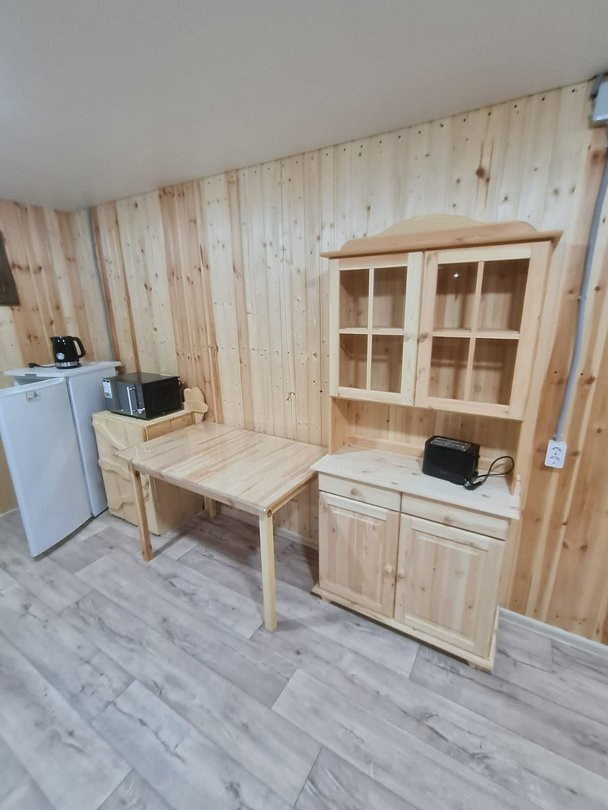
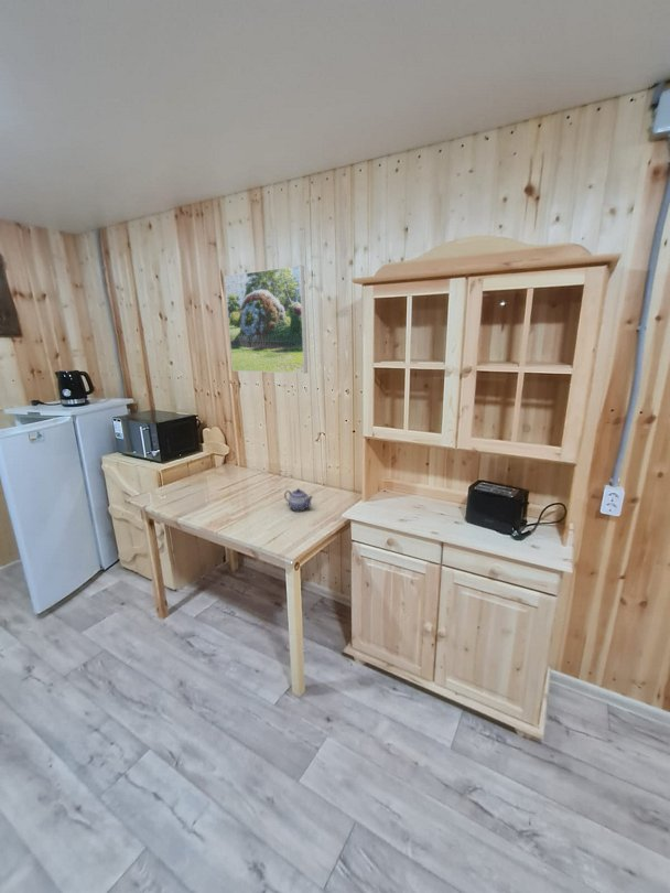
+ teapot [283,487,314,512]
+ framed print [224,263,309,374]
